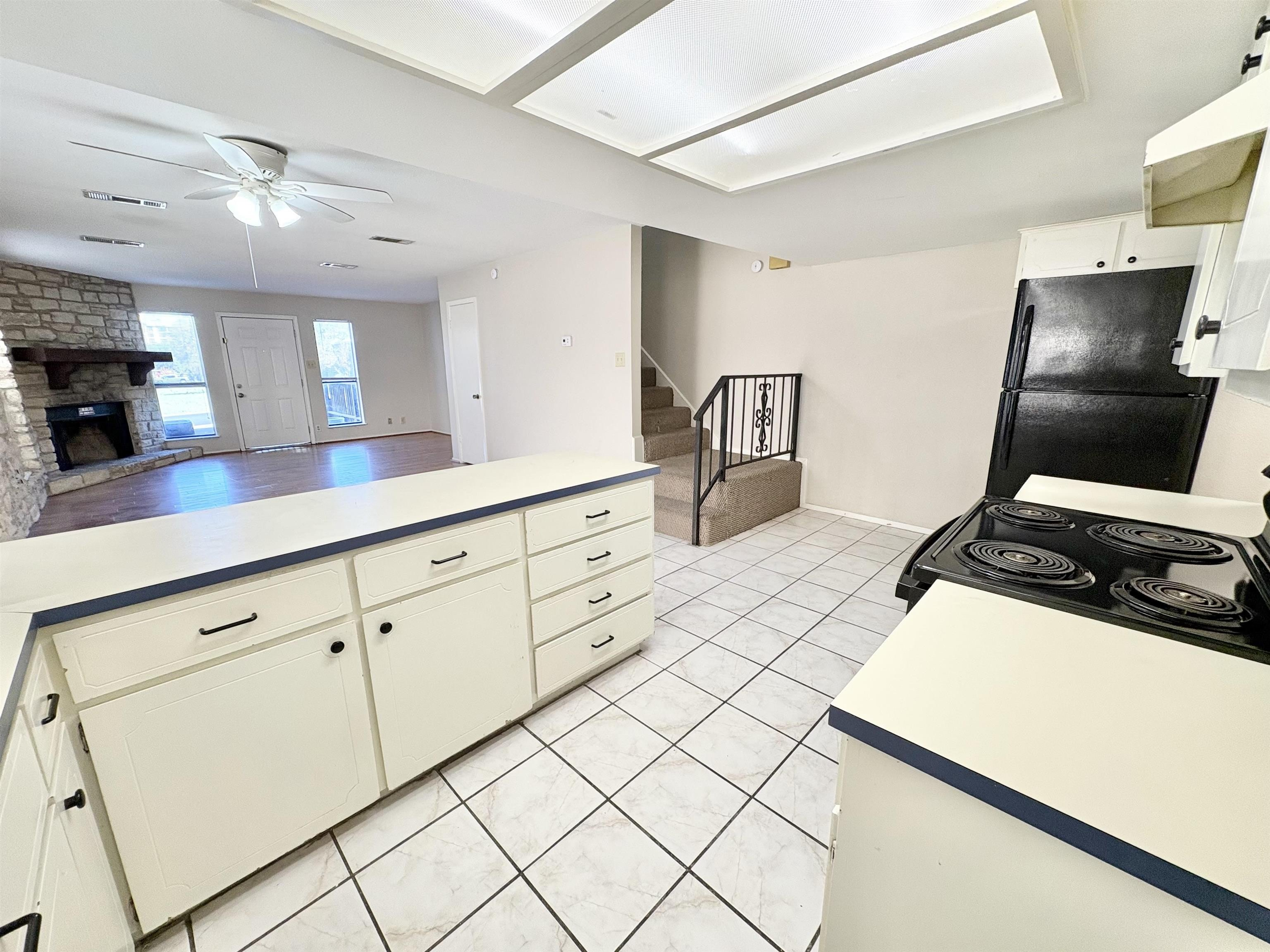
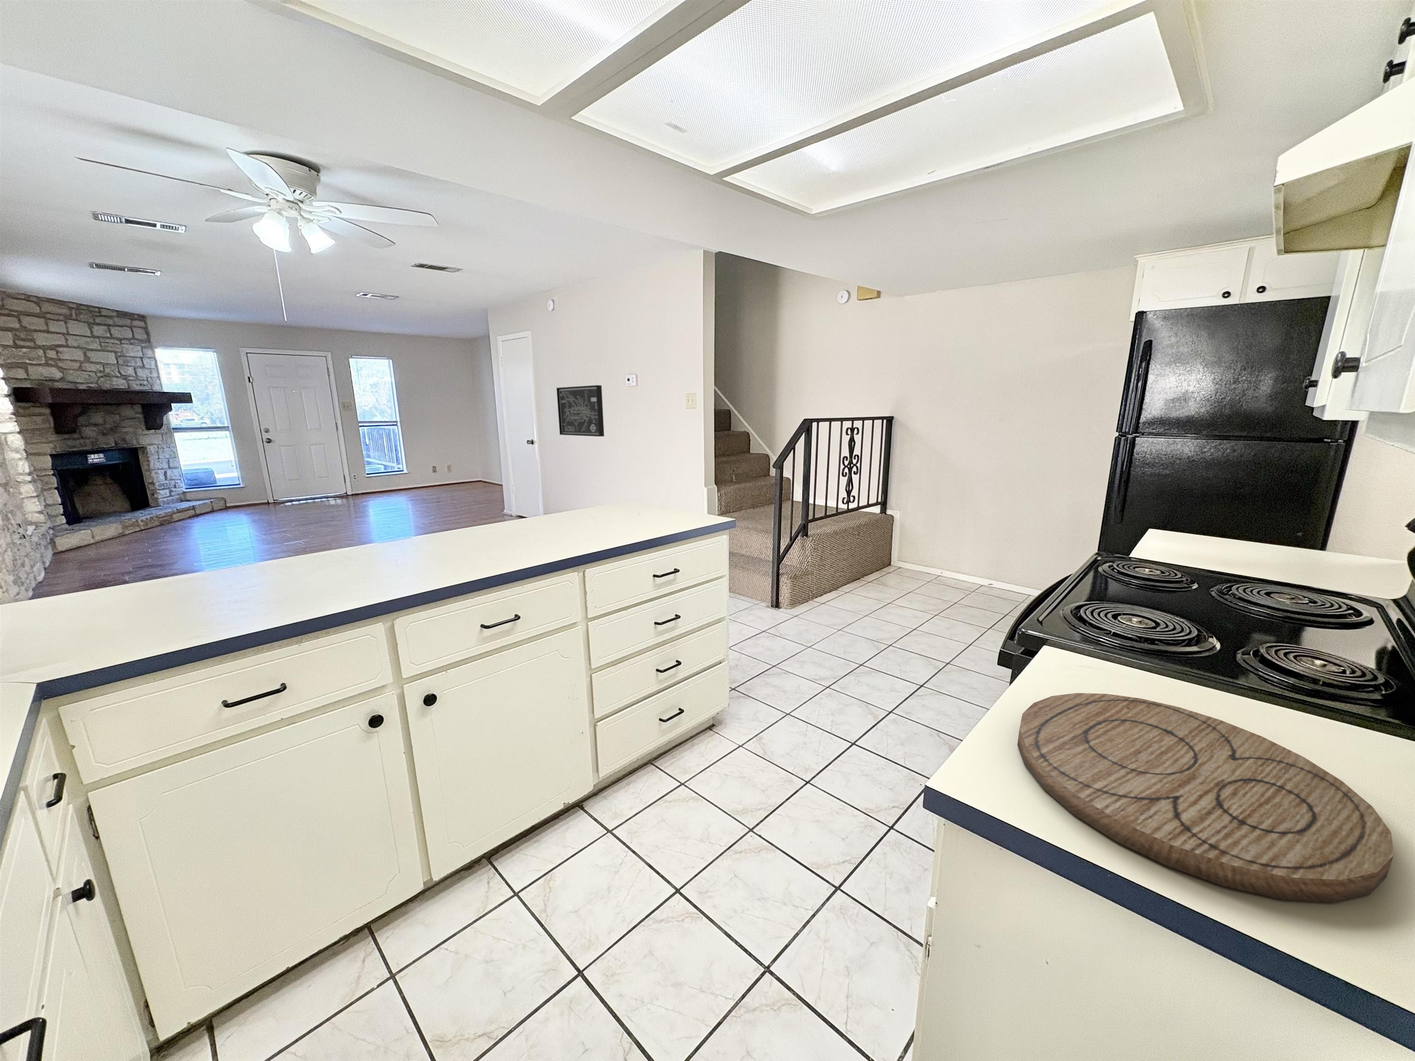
+ wall art [556,385,605,437]
+ cutting board [1017,692,1394,903]
